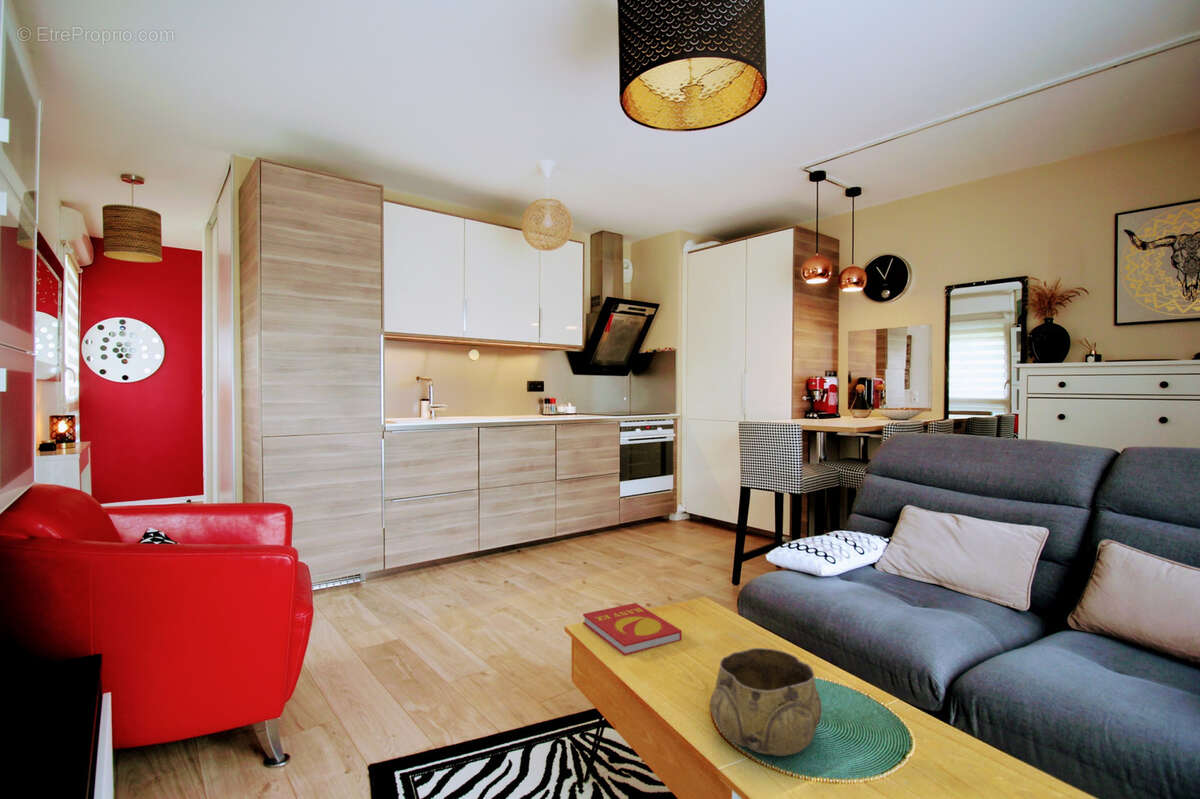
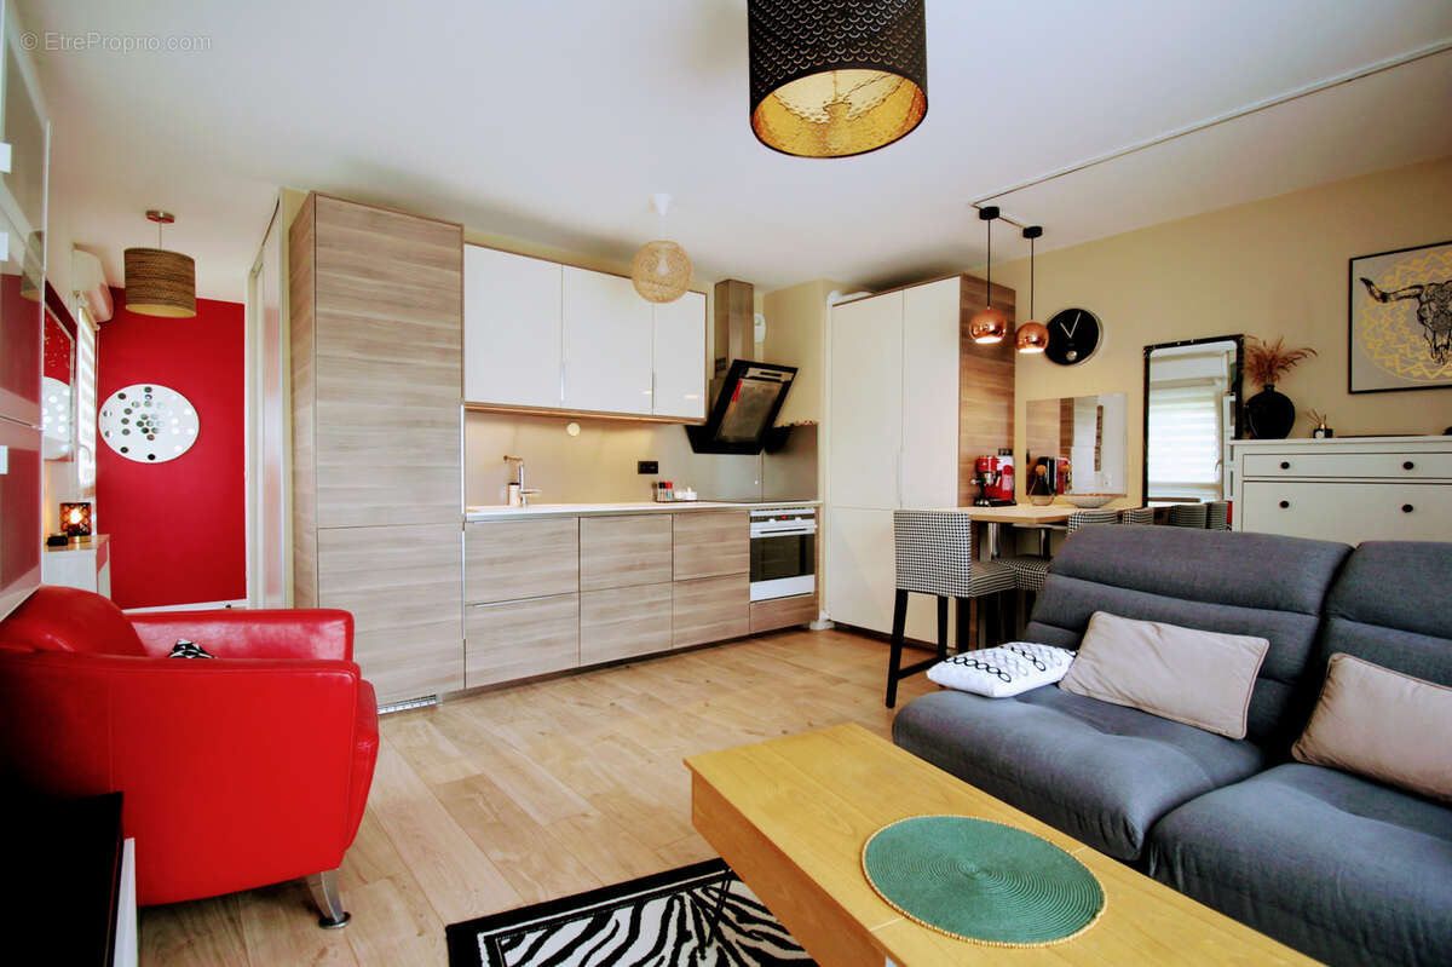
- book [582,602,683,657]
- decorative bowl [709,647,823,757]
